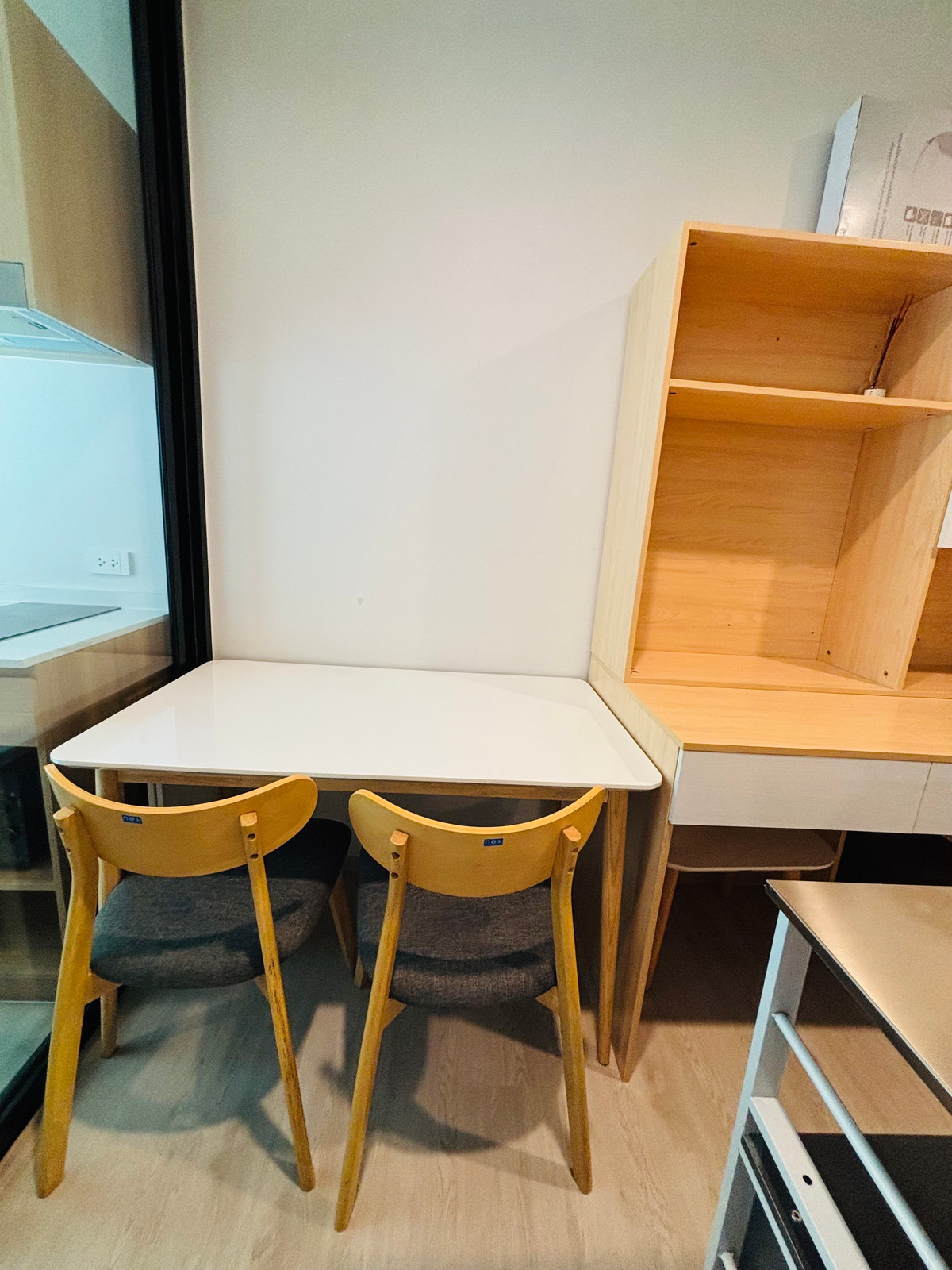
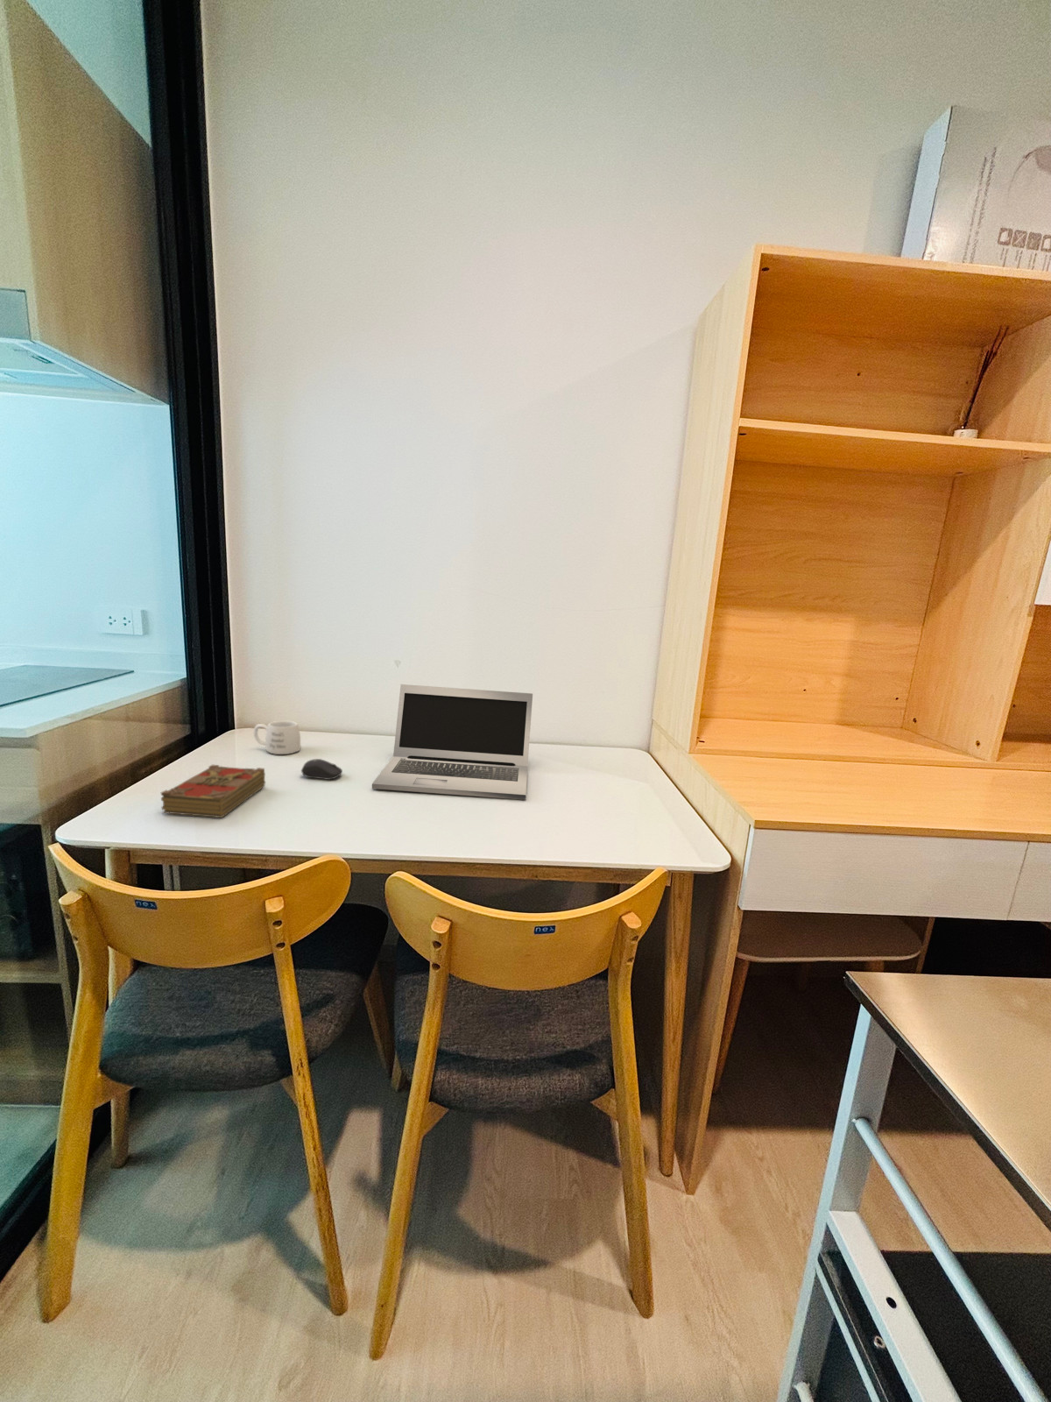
+ book [160,764,266,818]
+ computer mouse [300,758,343,780]
+ laptop [371,683,533,800]
+ mug [253,720,301,755]
